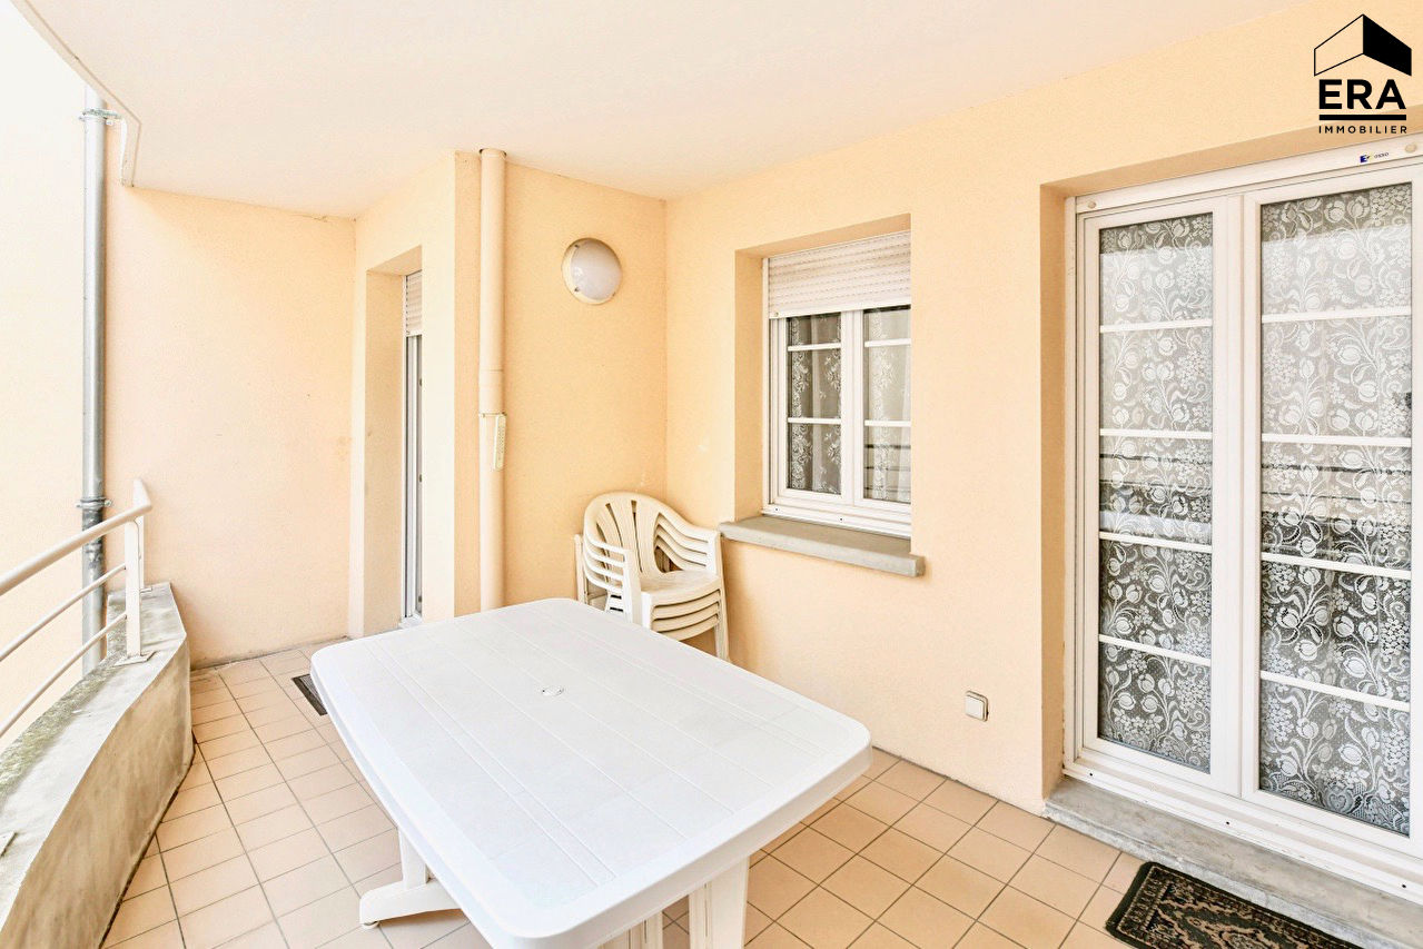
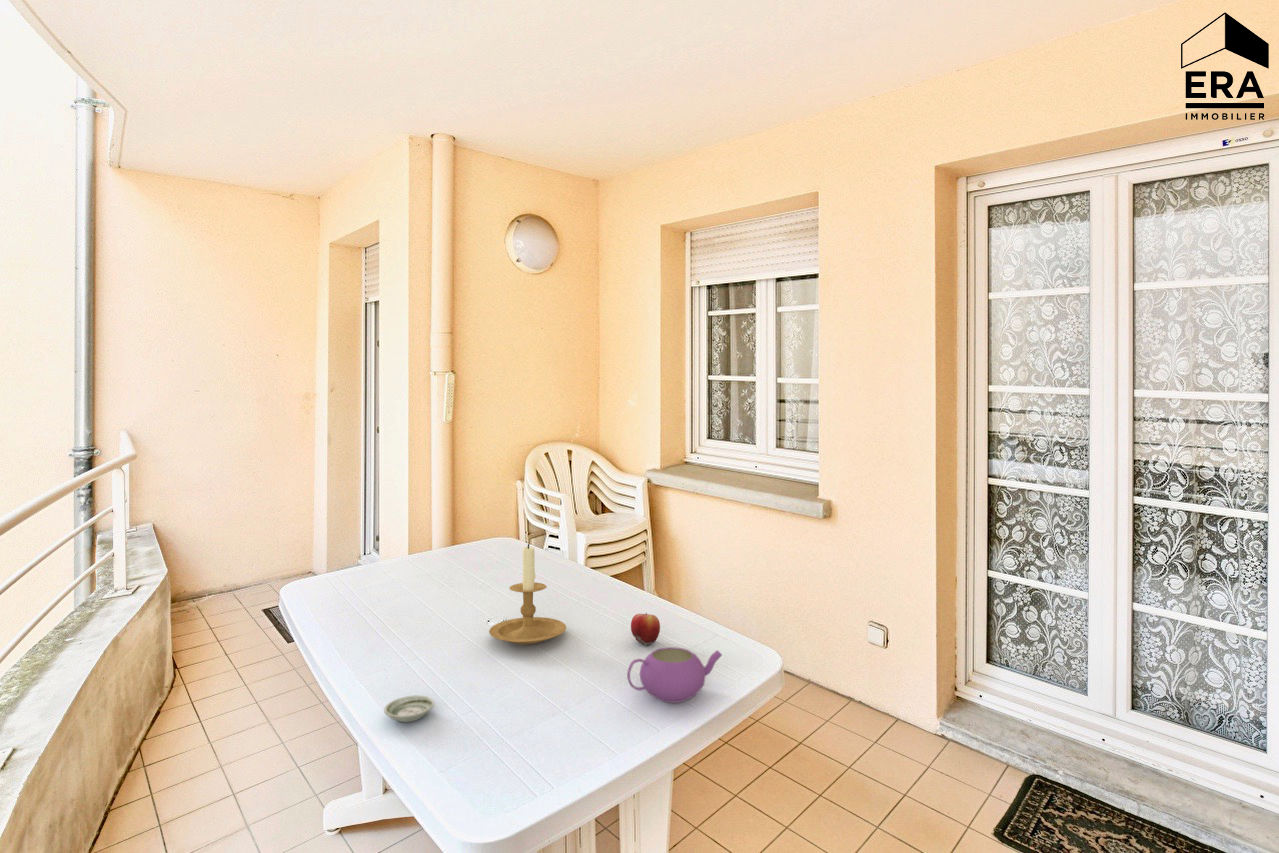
+ candle holder [488,543,567,646]
+ teapot [626,646,723,704]
+ apple [630,612,661,647]
+ saucer [383,694,435,723]
